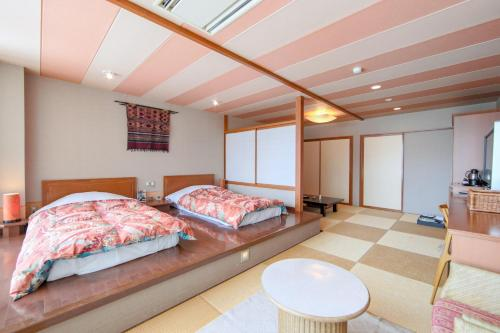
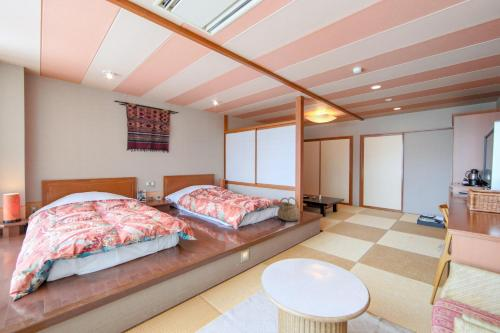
+ basket [276,196,301,222]
